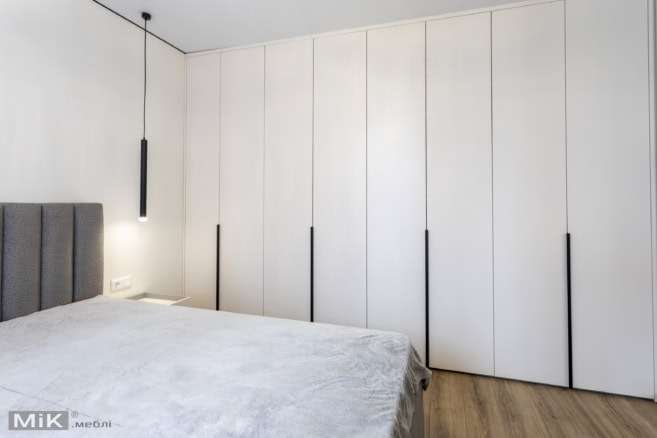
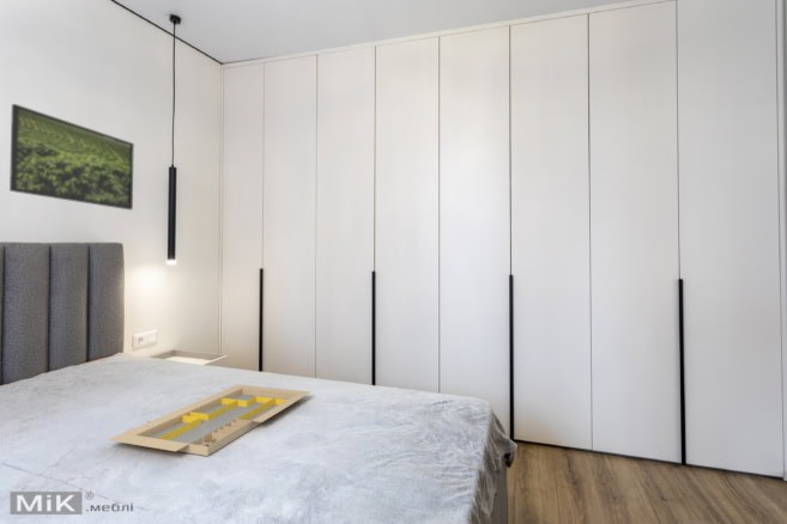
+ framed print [8,103,135,211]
+ serving tray [105,383,311,457]
